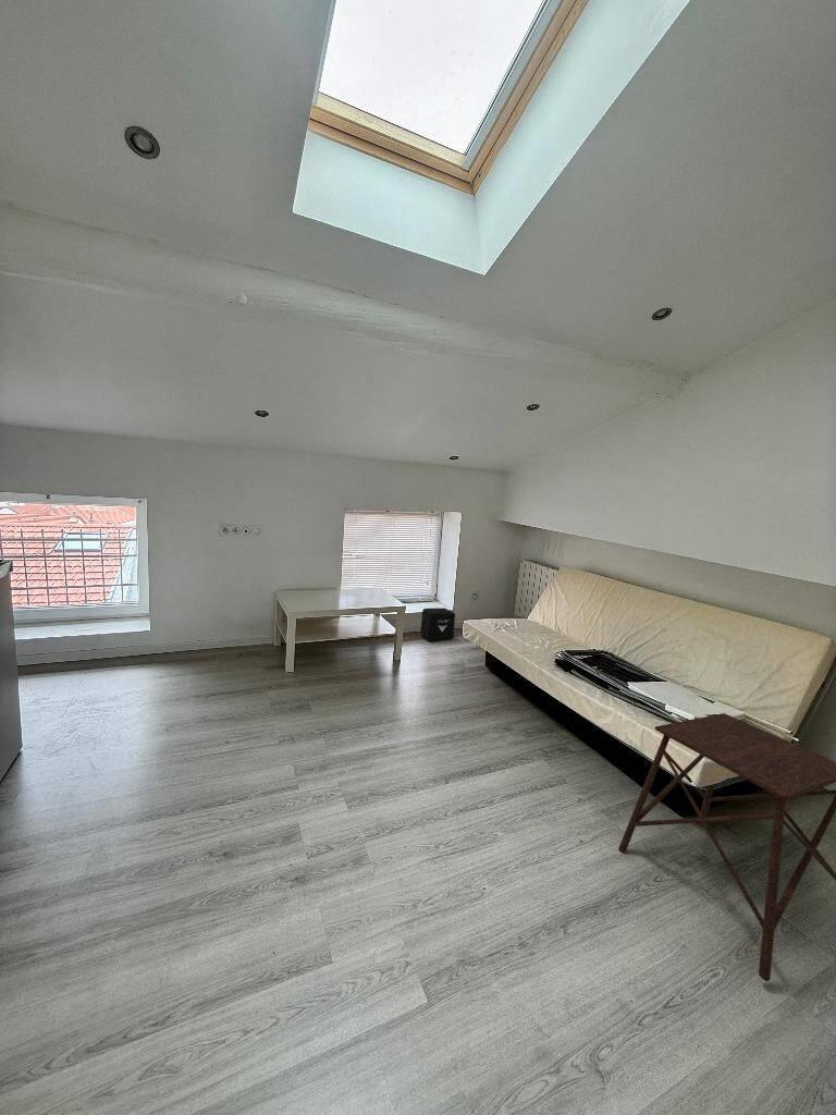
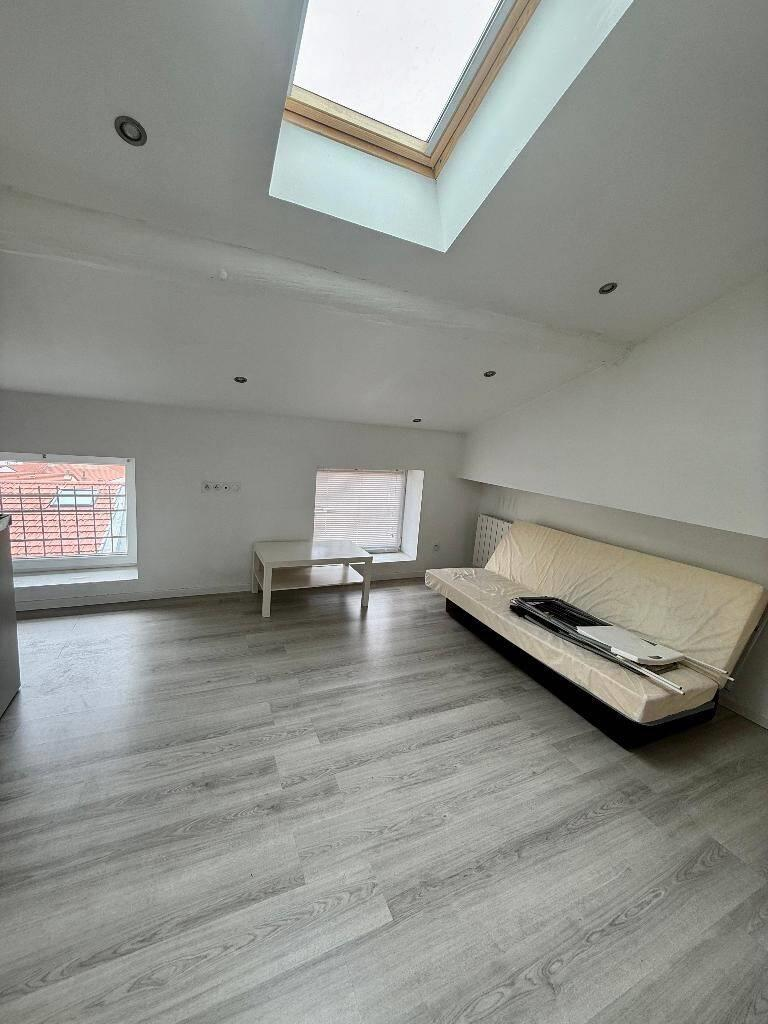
- air purifier [419,606,456,641]
- side table [617,712,836,982]
